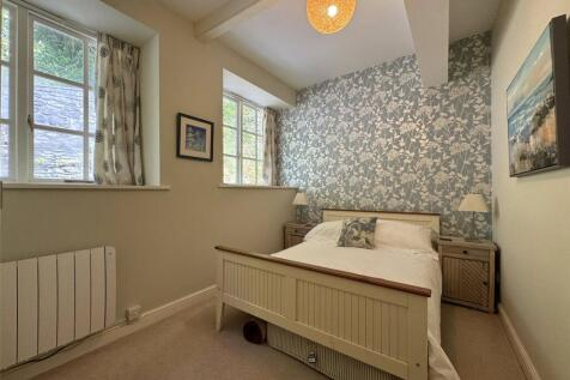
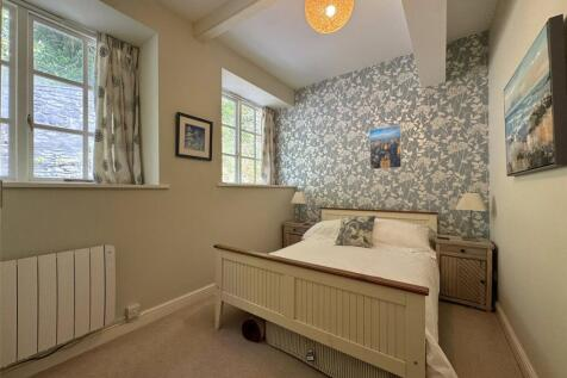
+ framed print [368,124,403,171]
